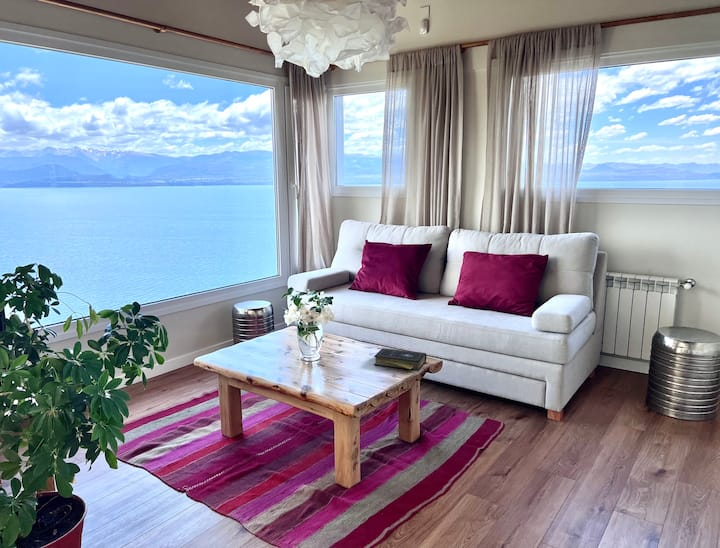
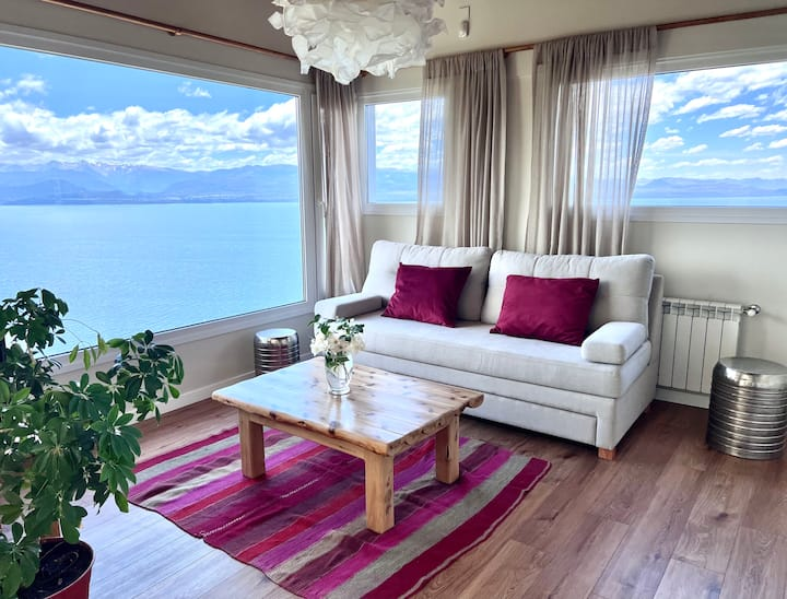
- book [373,347,428,372]
